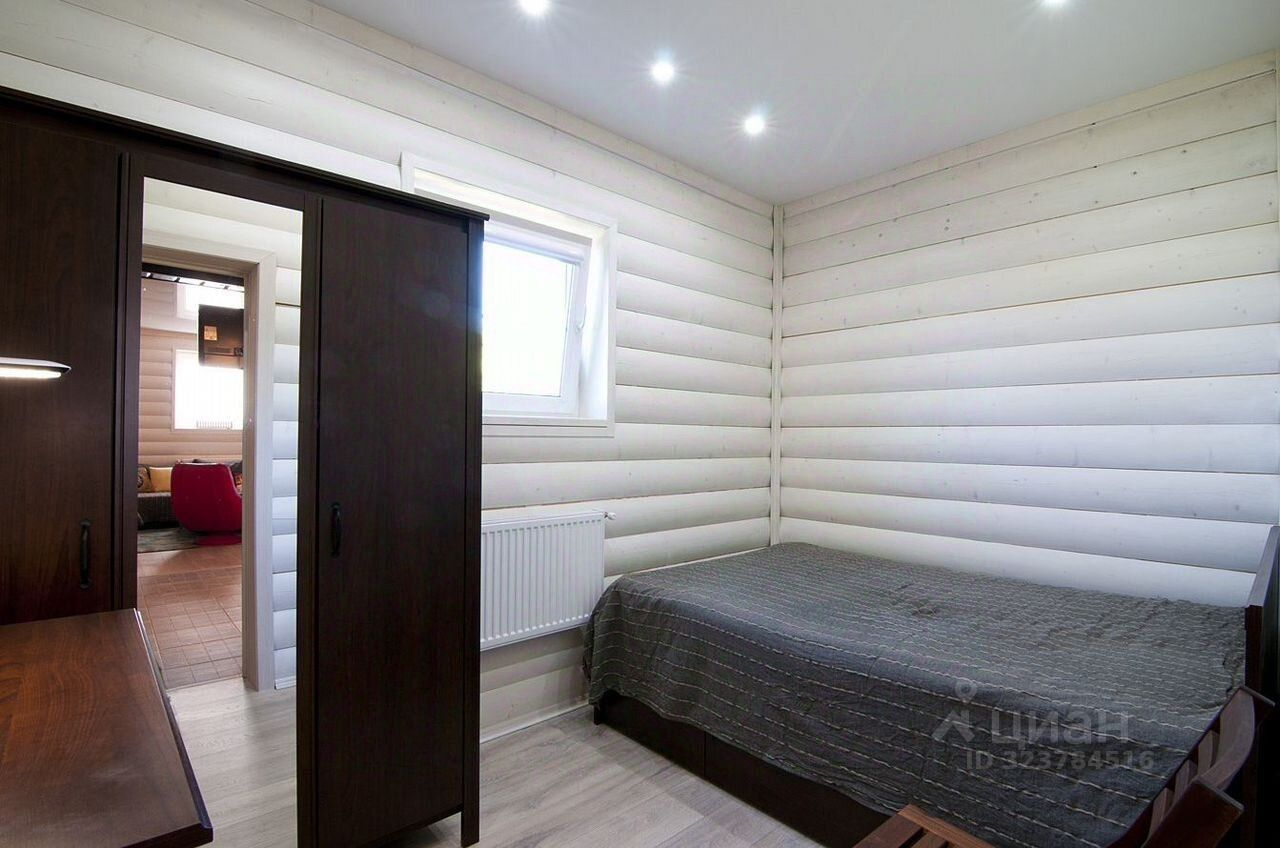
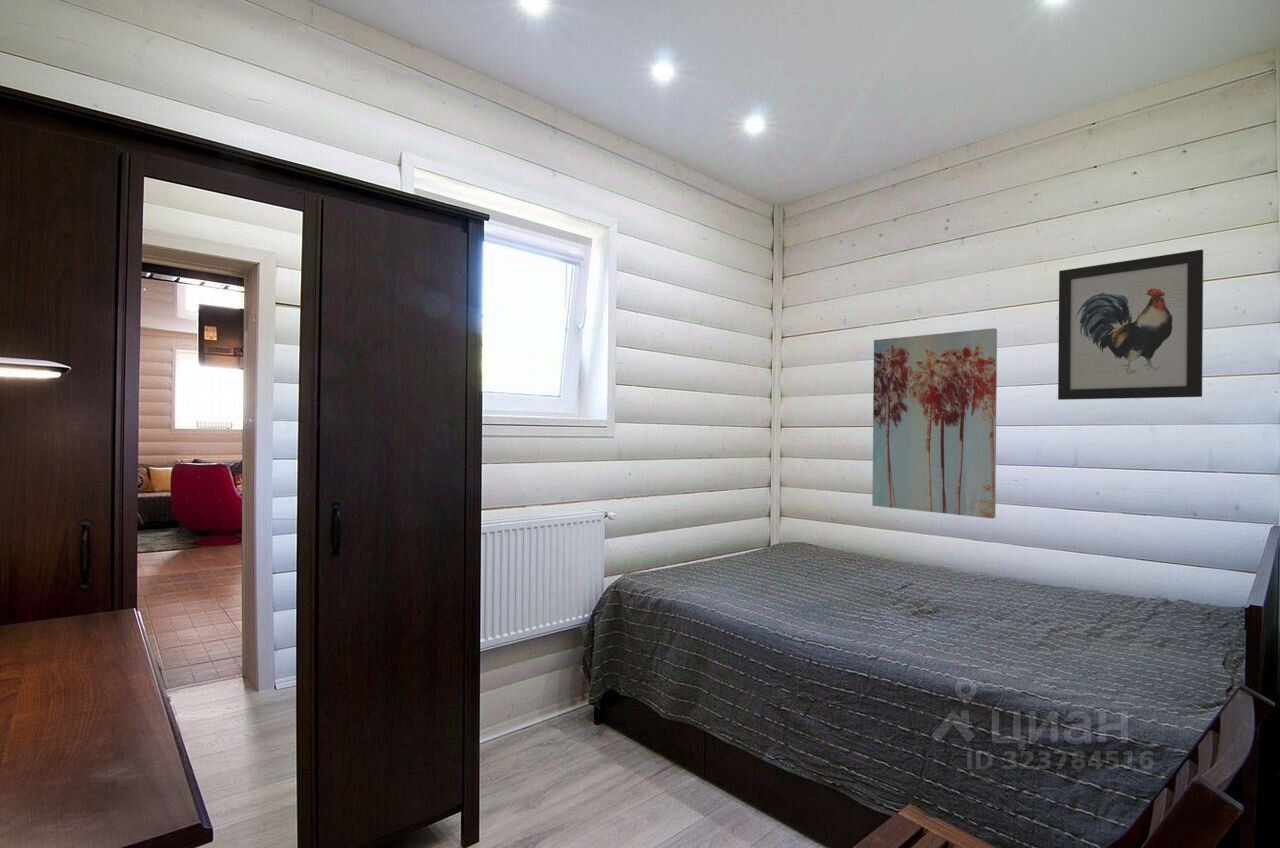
+ wall art [1057,249,1204,401]
+ wall art [871,327,998,520]
